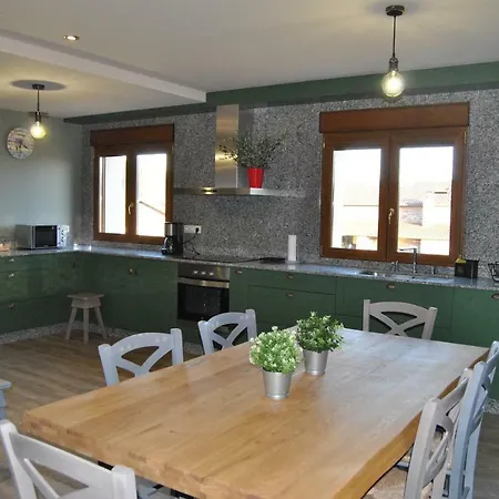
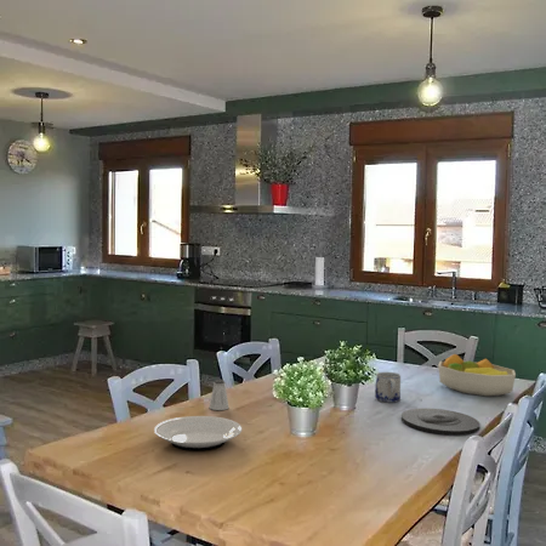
+ saltshaker [207,379,231,411]
+ fruit bowl [437,353,517,397]
+ mug [374,371,402,404]
+ plate [153,415,243,451]
+ plate [400,408,482,437]
